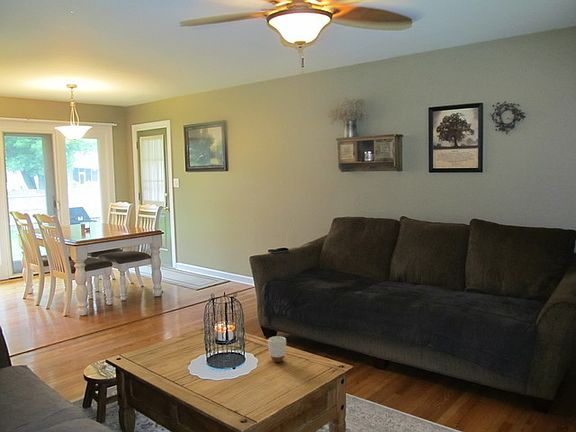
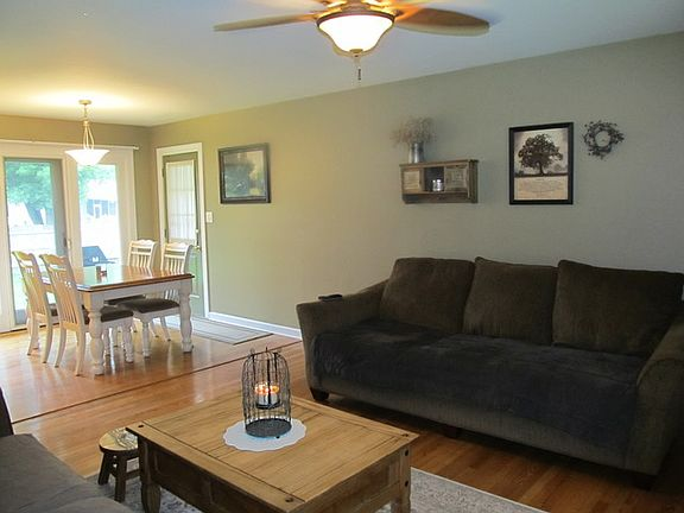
- mug [267,335,287,363]
